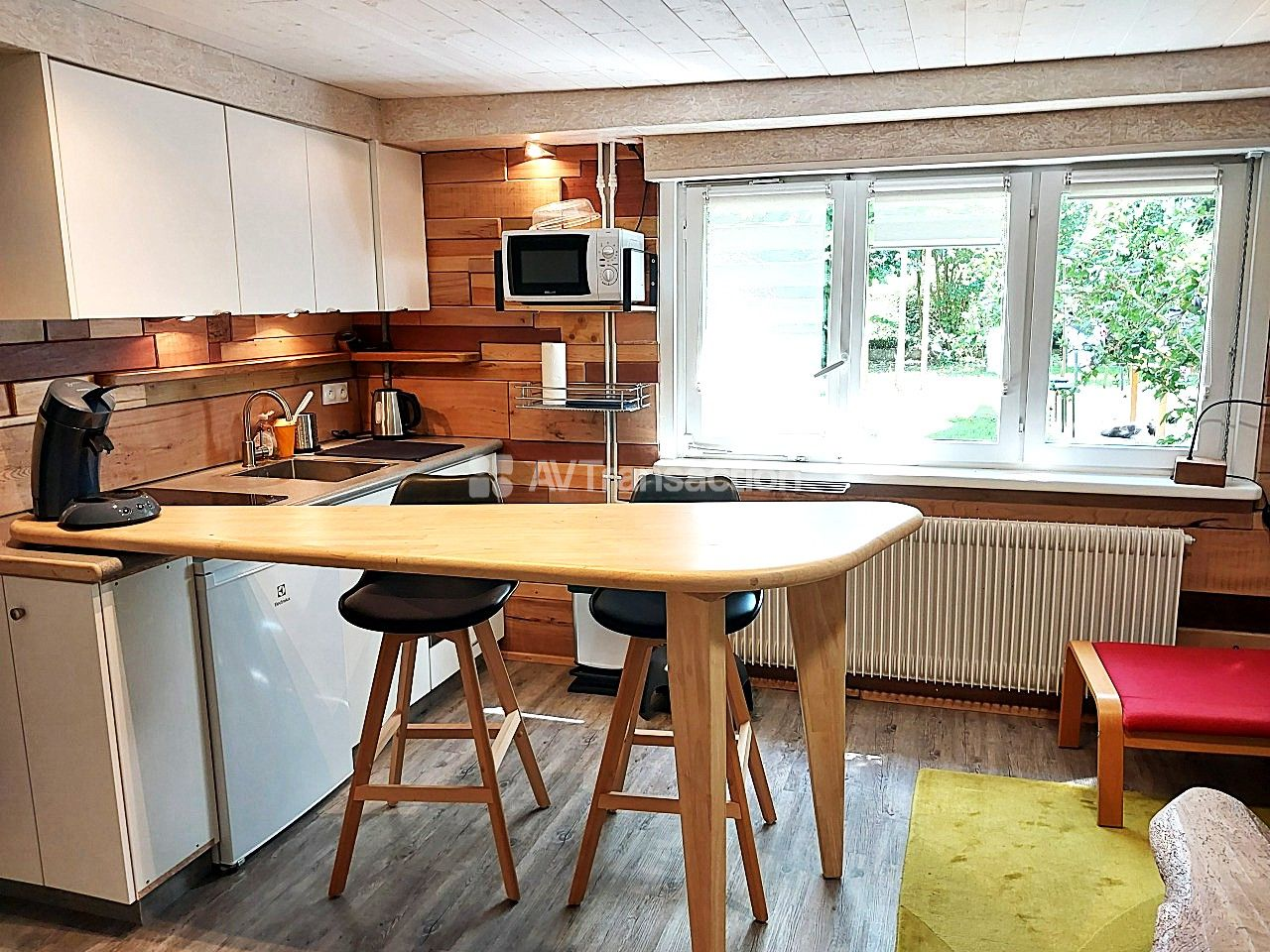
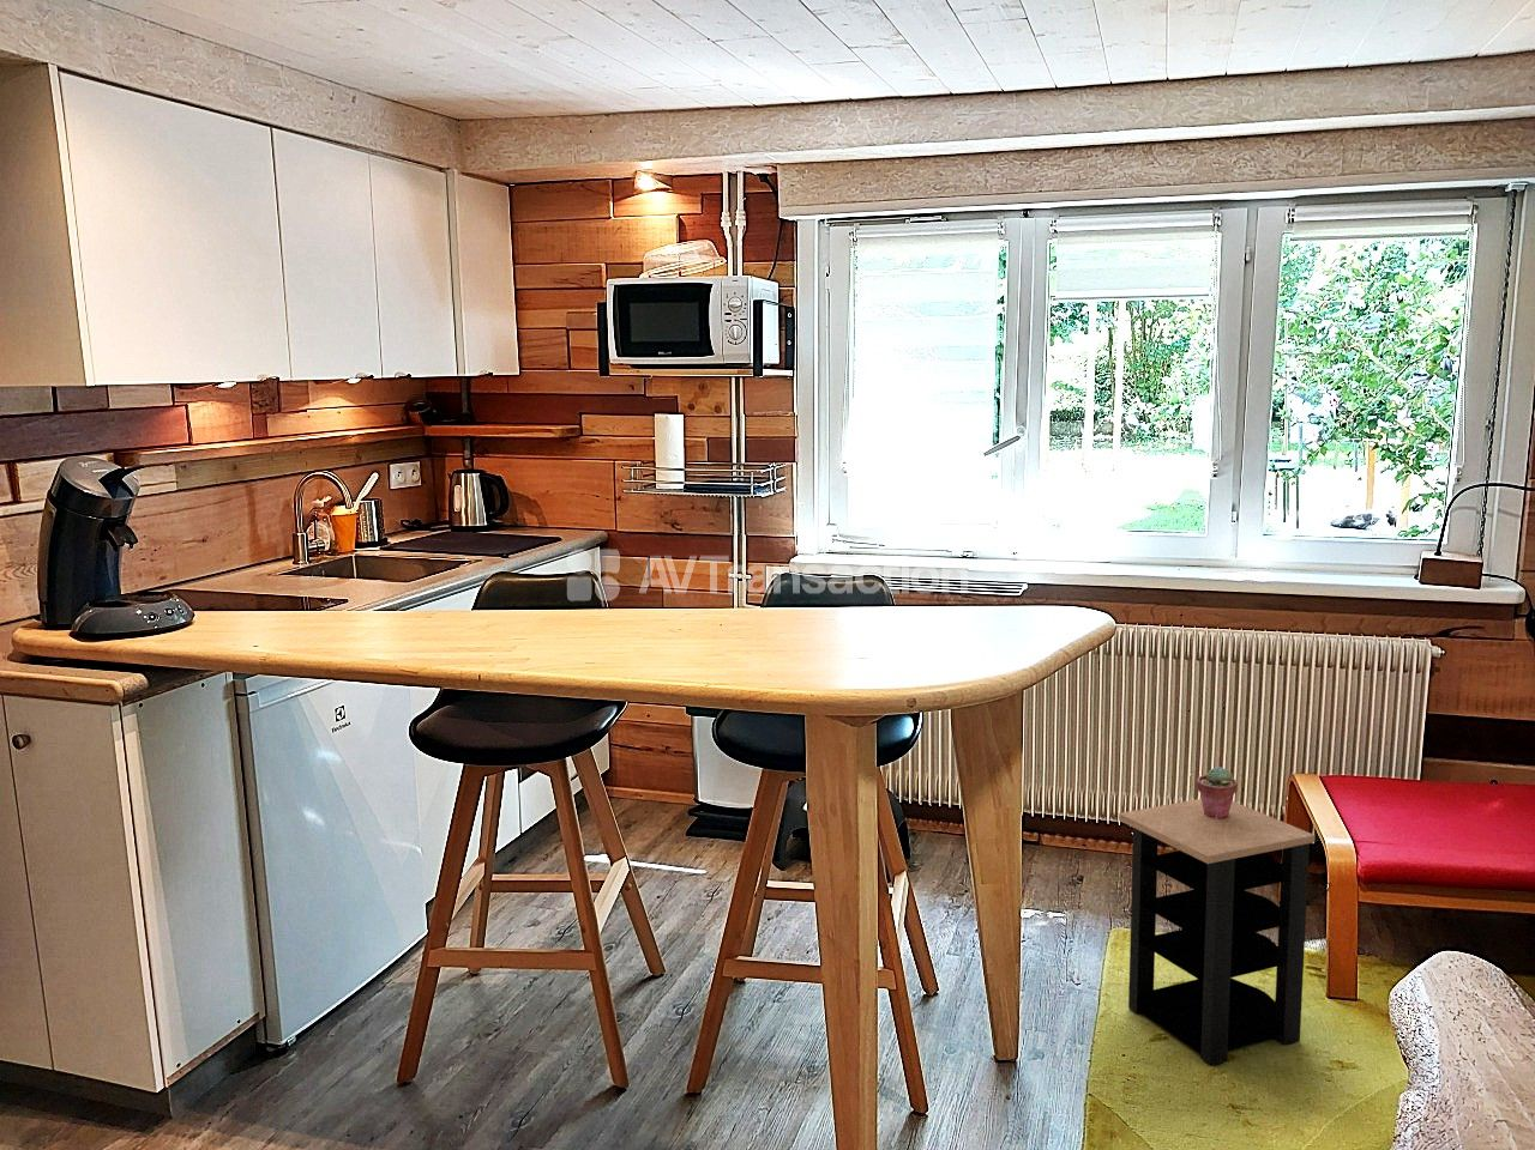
+ side table [1118,797,1315,1067]
+ potted succulent [1195,766,1239,819]
